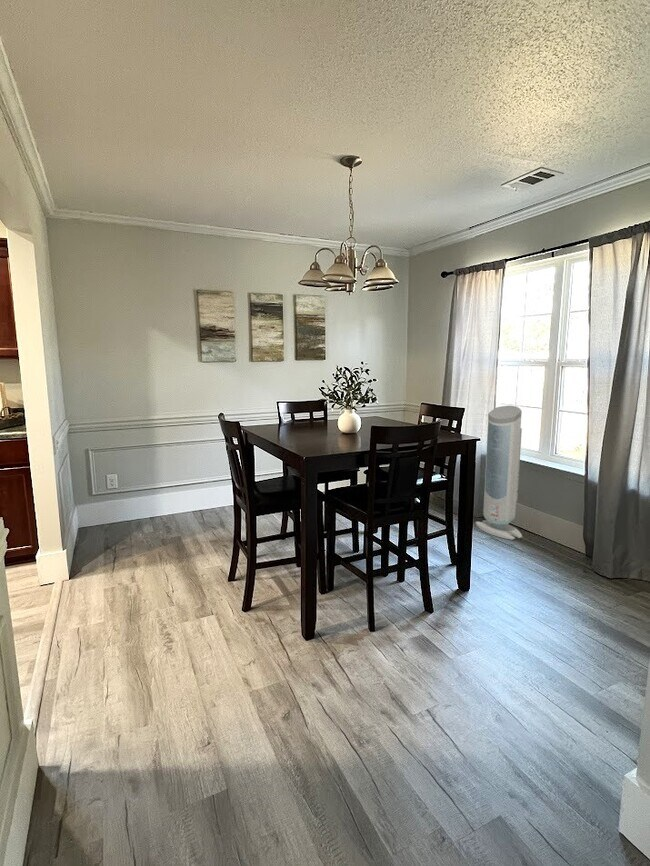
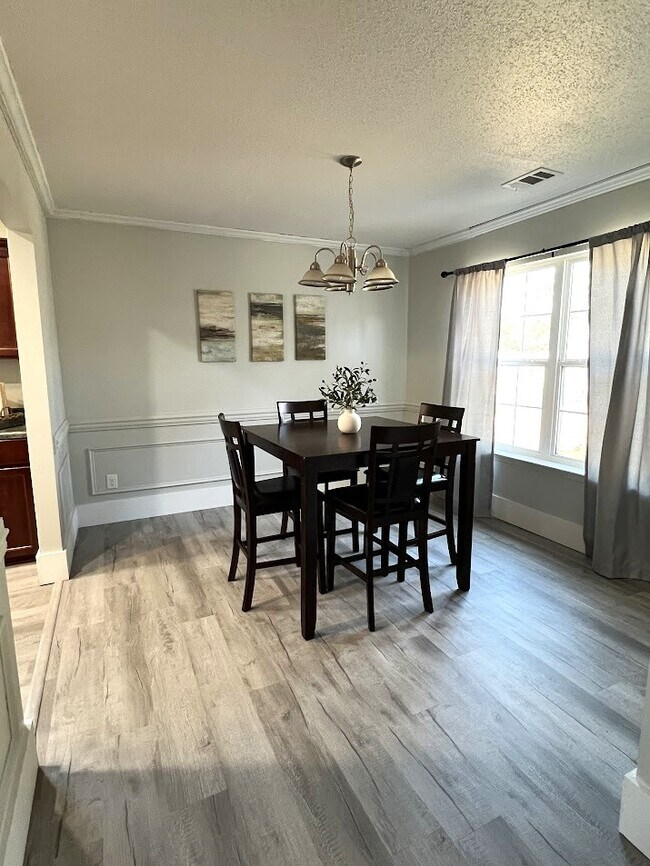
- air purifier [475,405,523,541]
